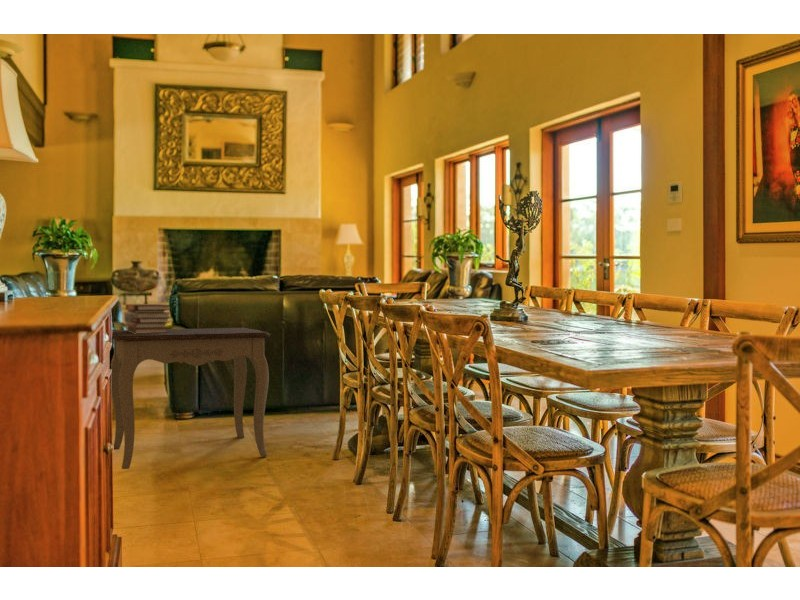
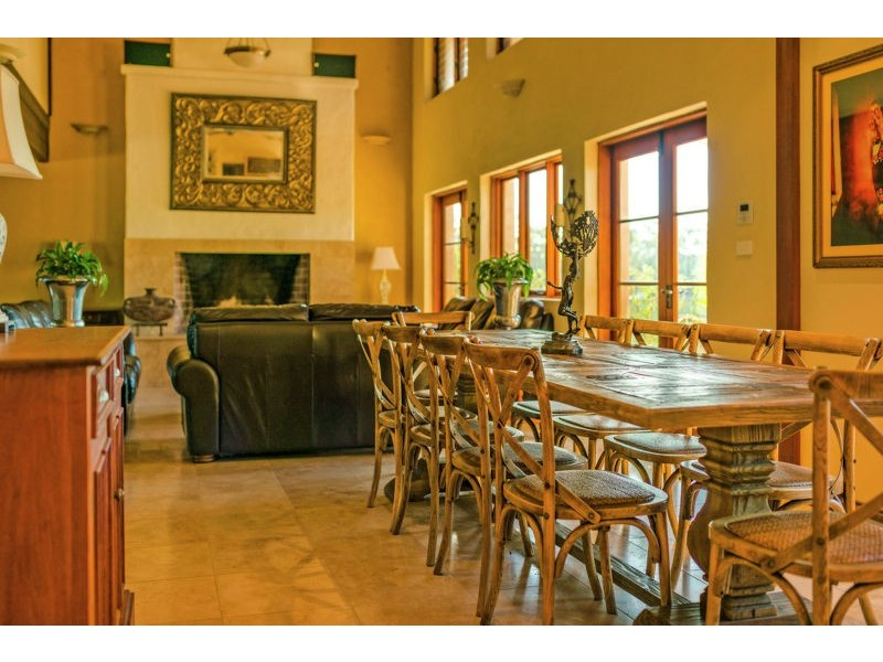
- side table [110,327,271,470]
- book stack [123,303,173,334]
